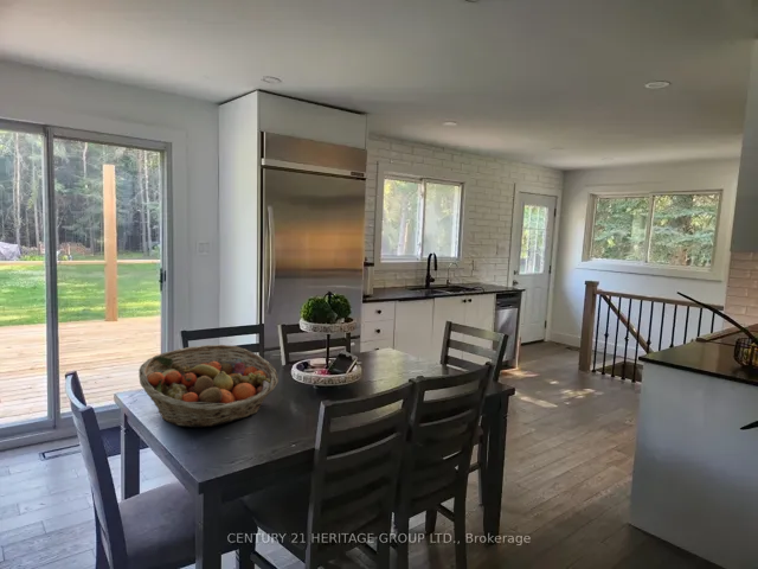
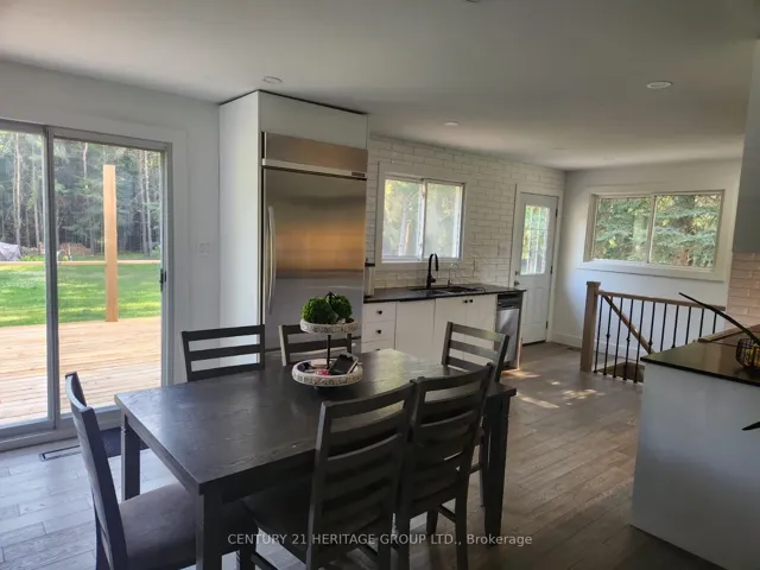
- fruit basket [137,344,280,429]
